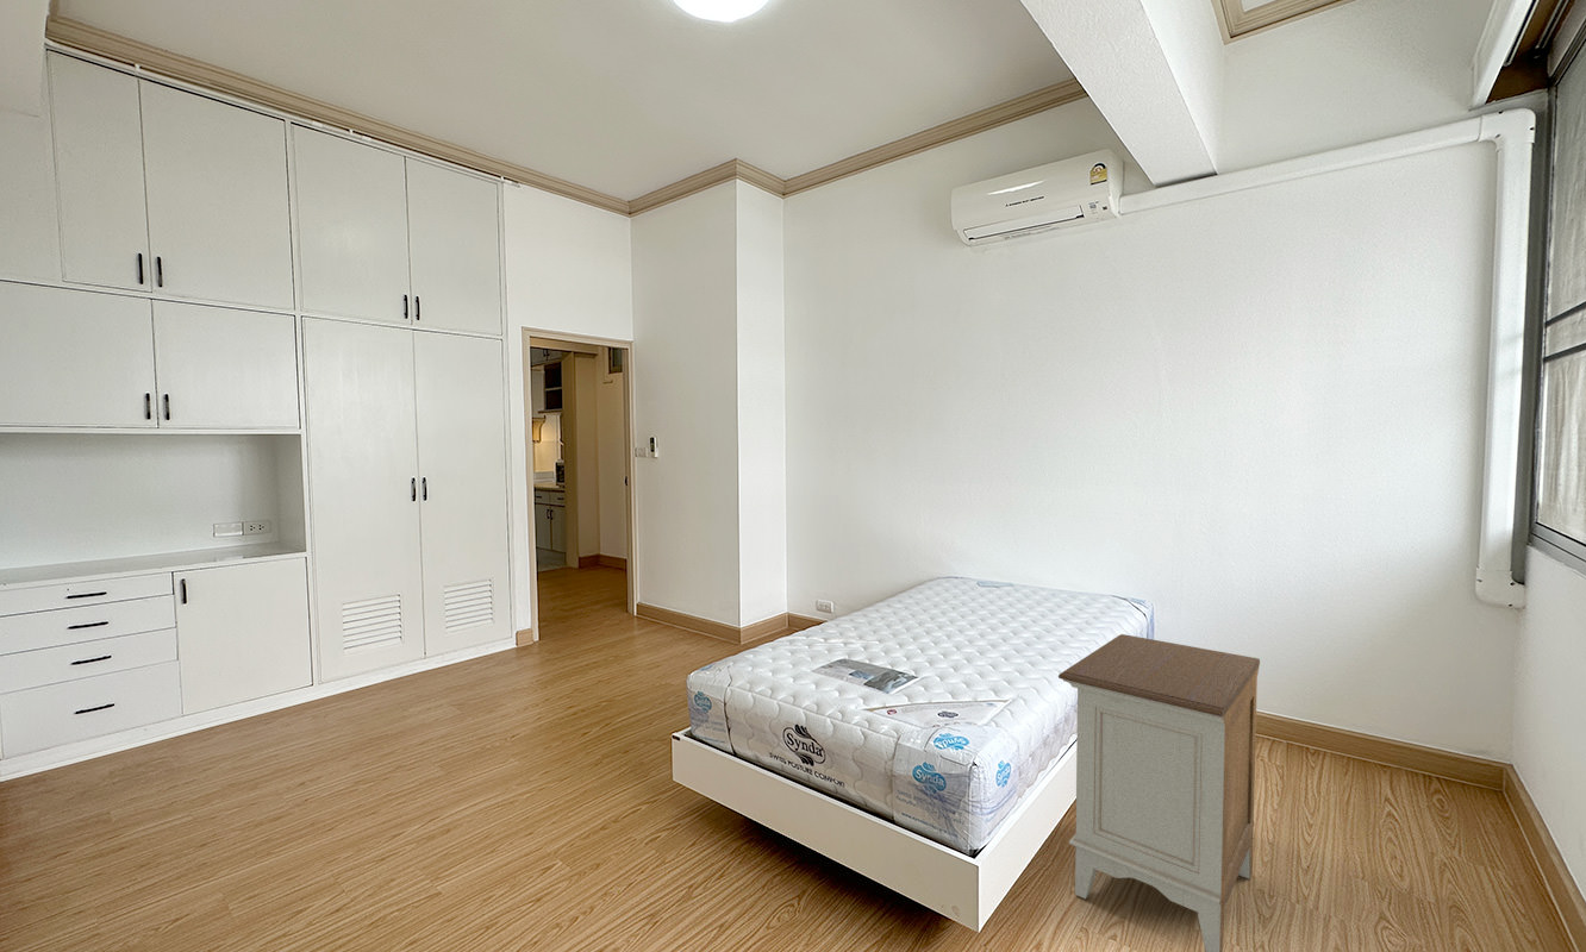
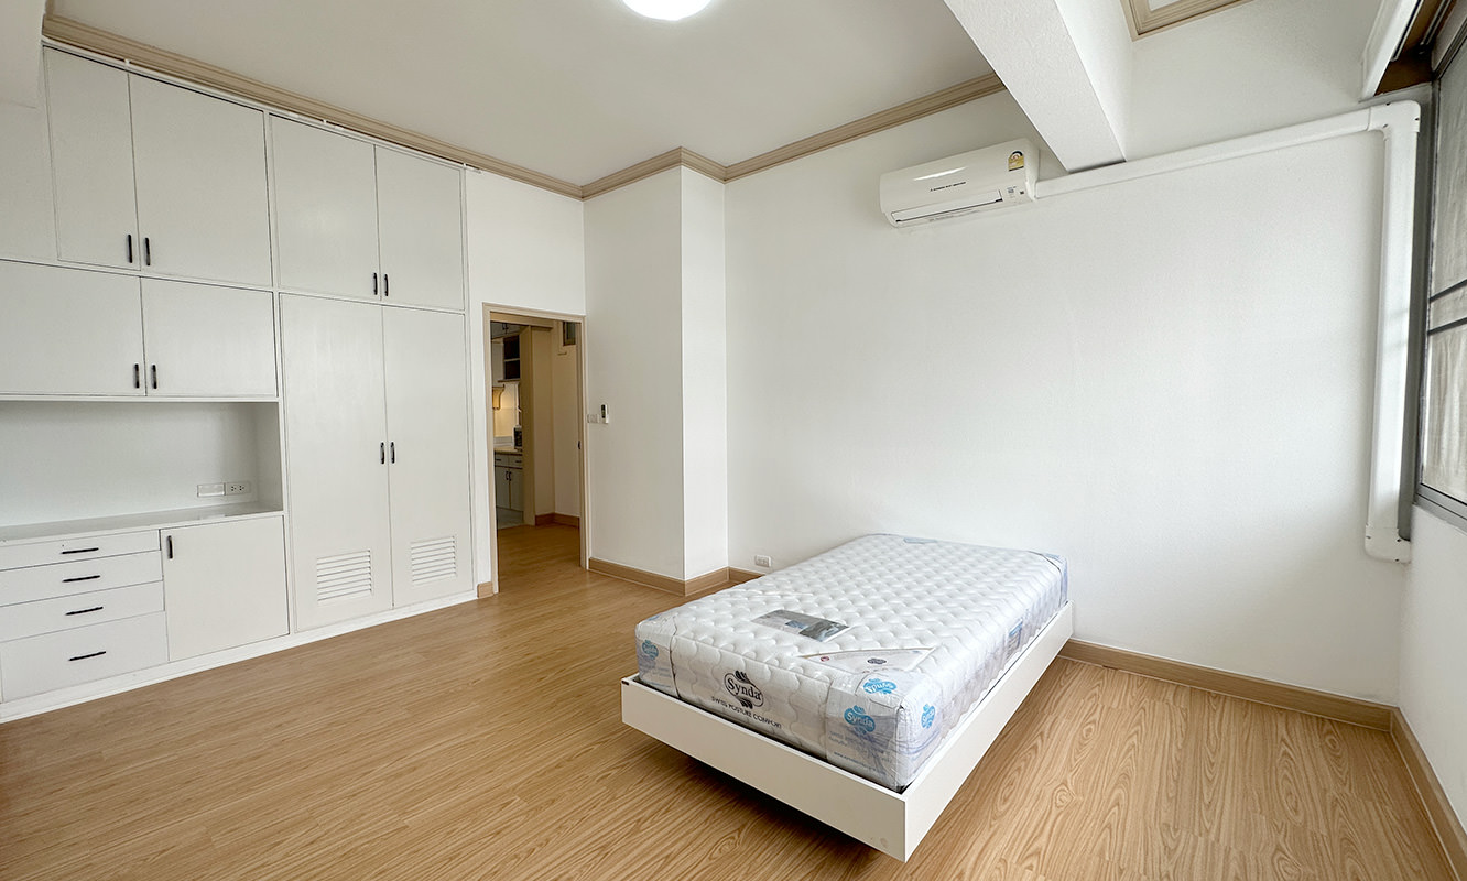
- nightstand [1057,633,1261,952]
